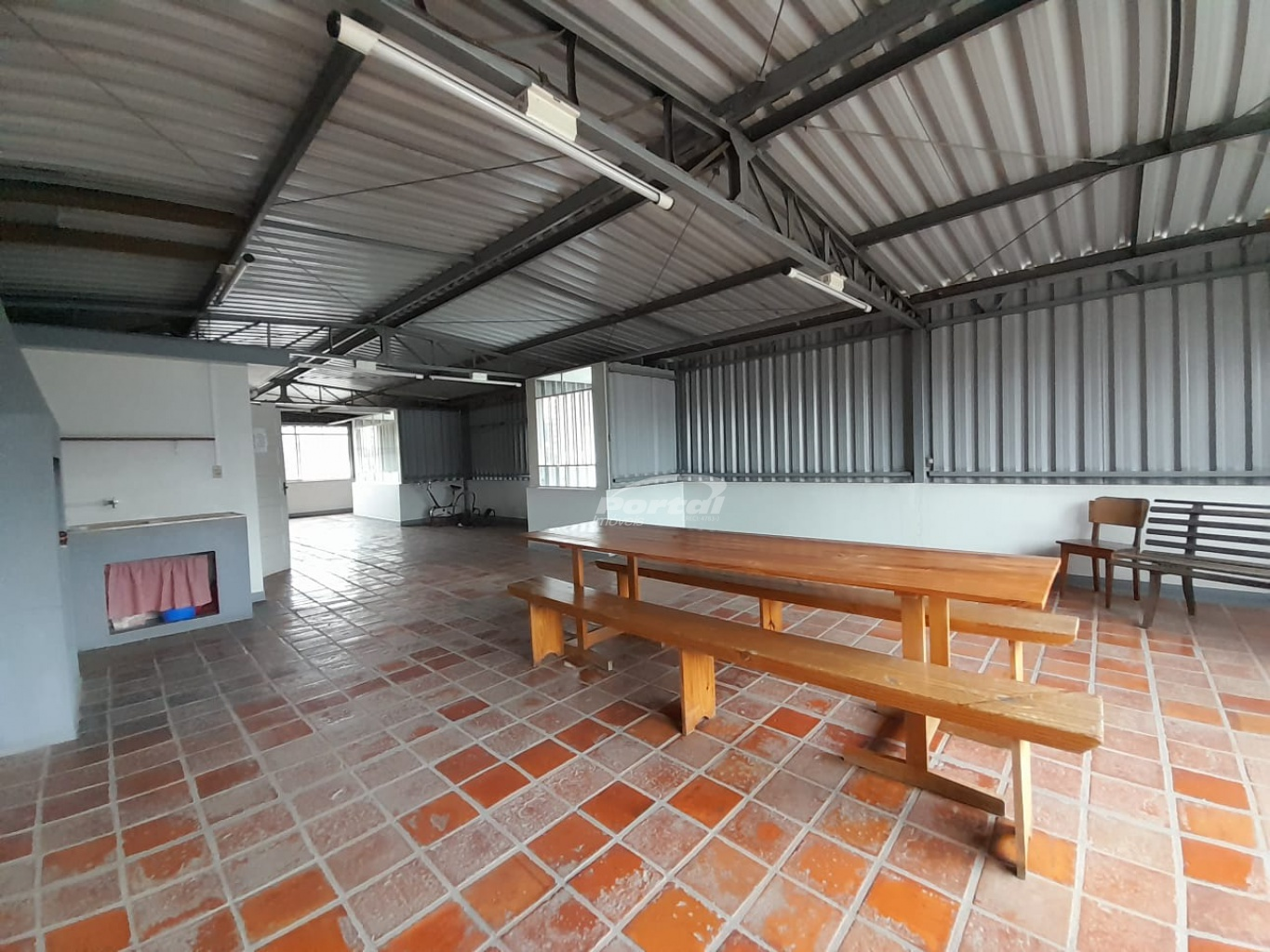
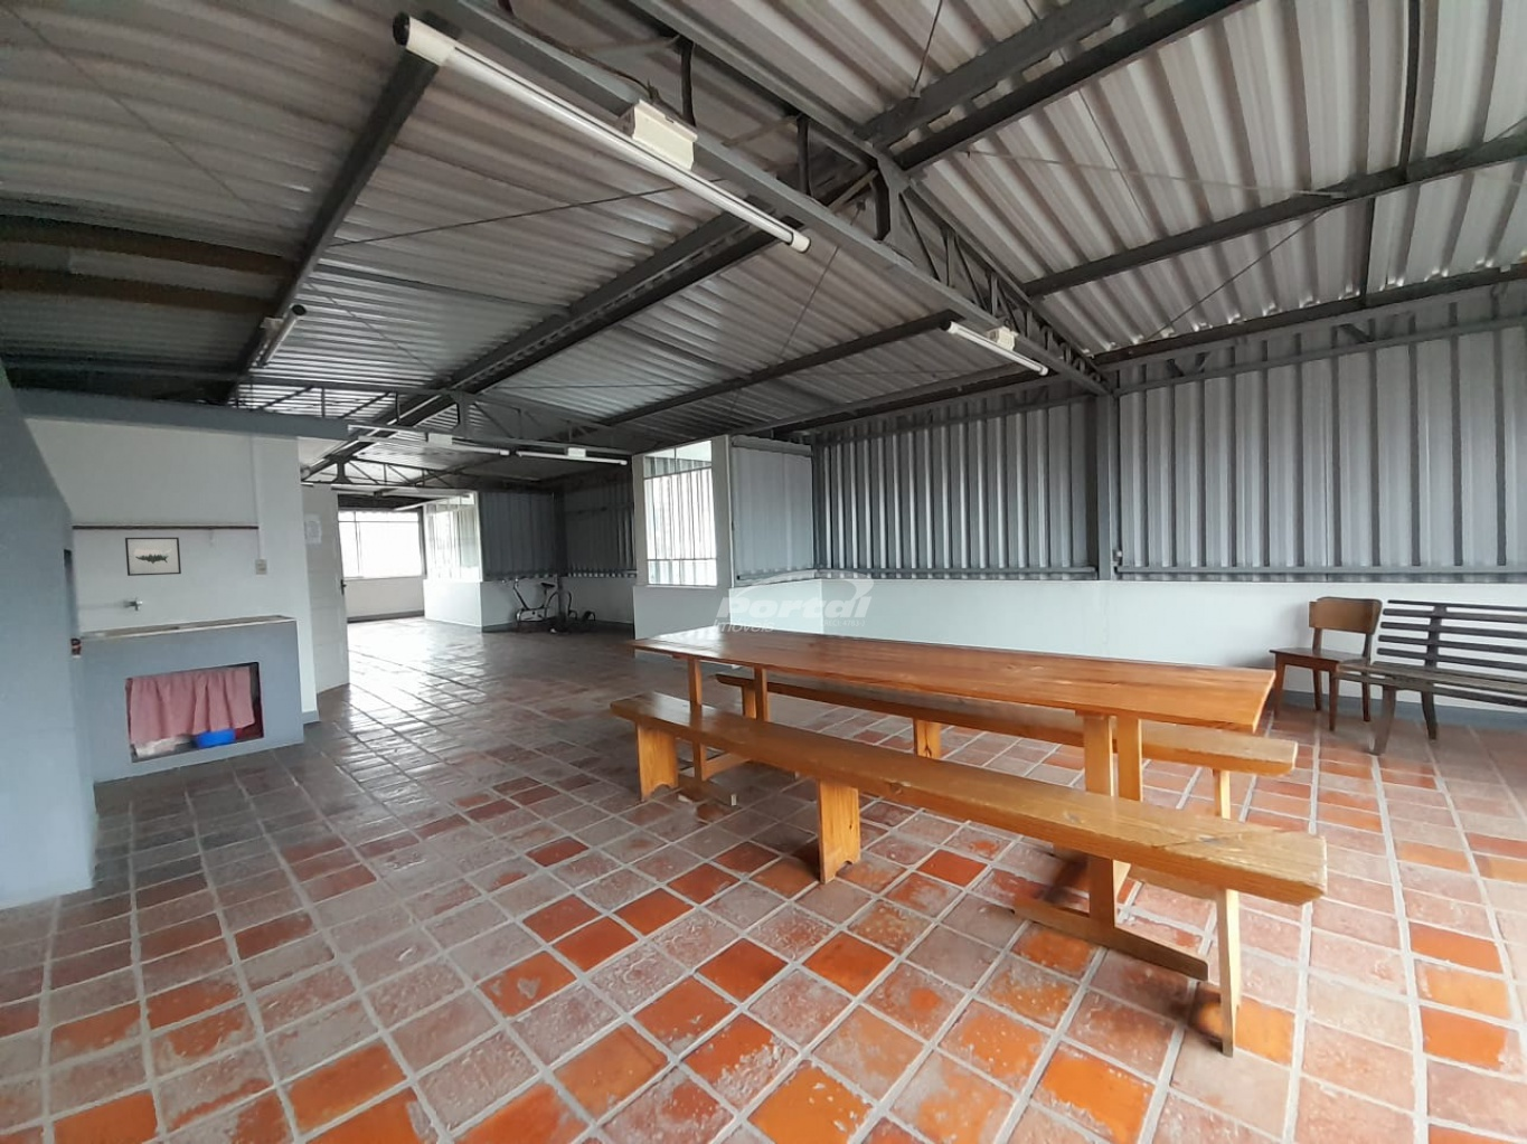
+ wall art [124,537,183,577]
